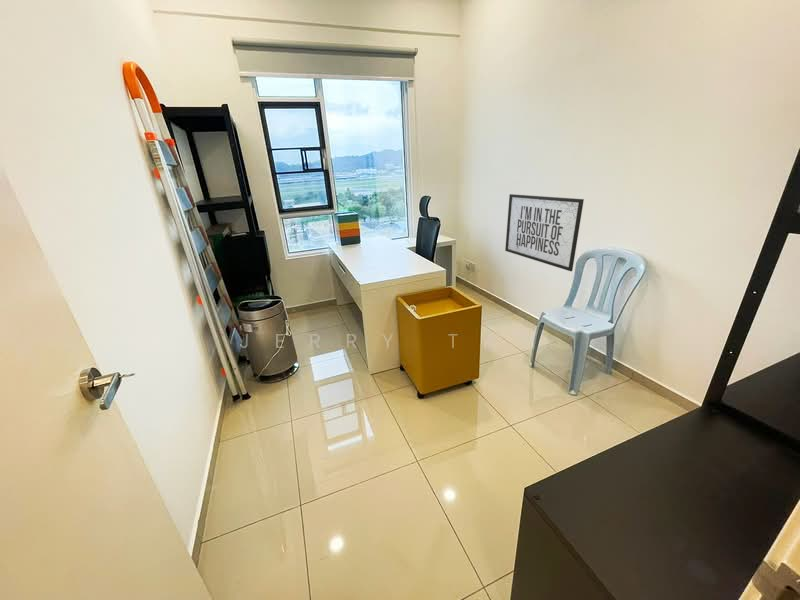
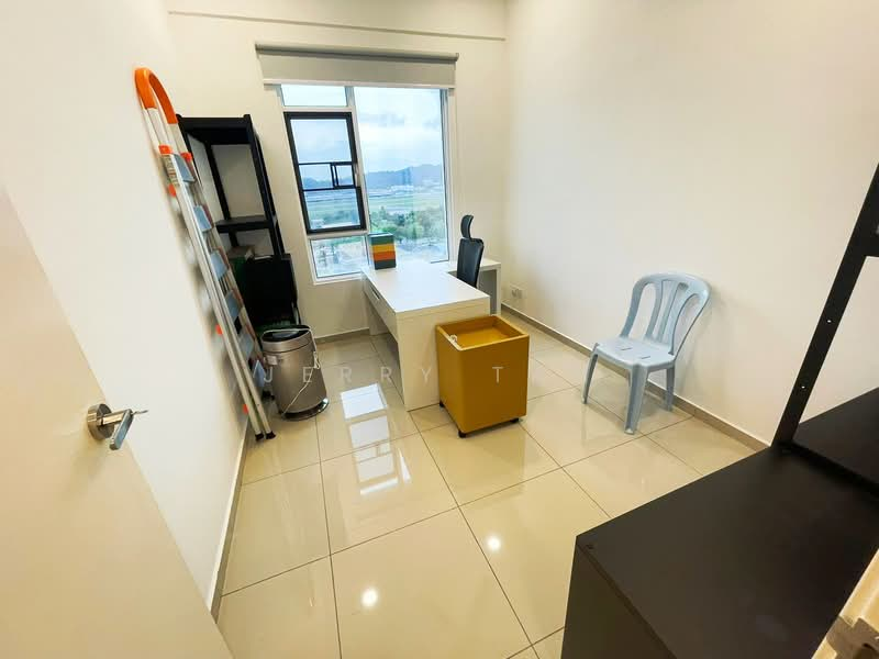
- mirror [504,193,585,272]
